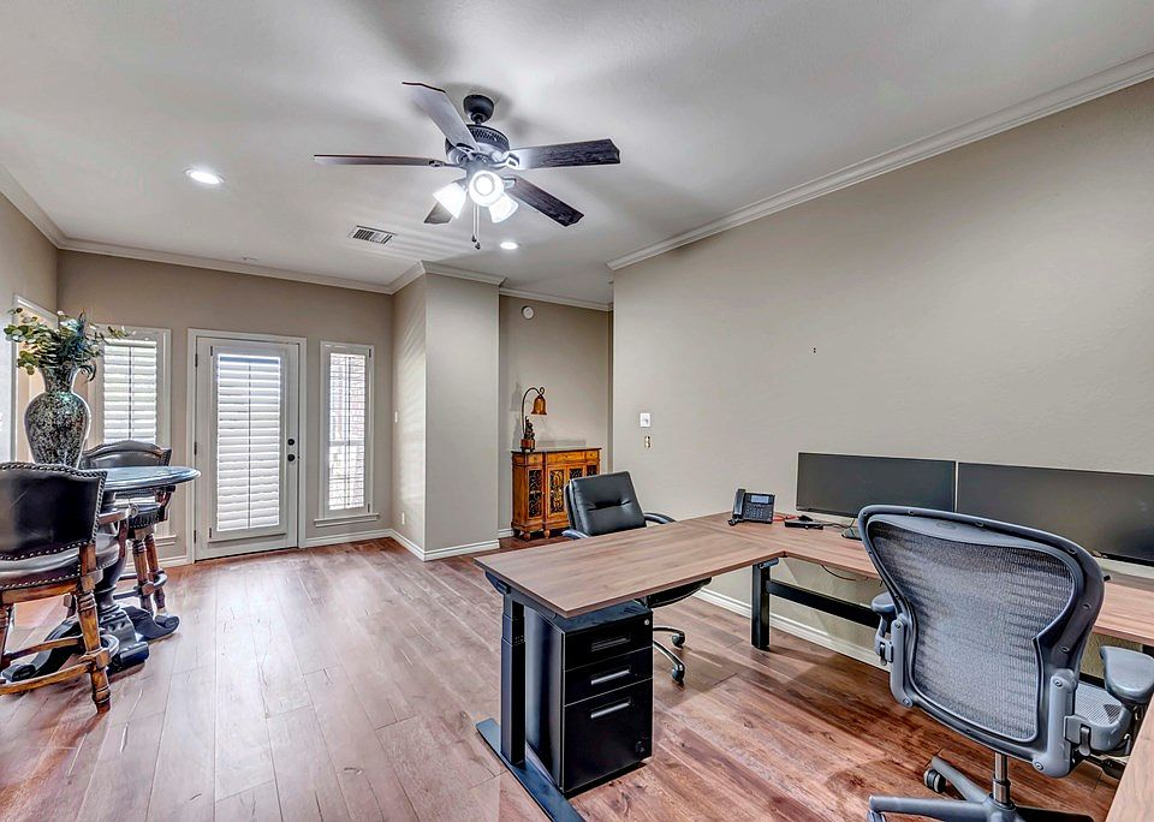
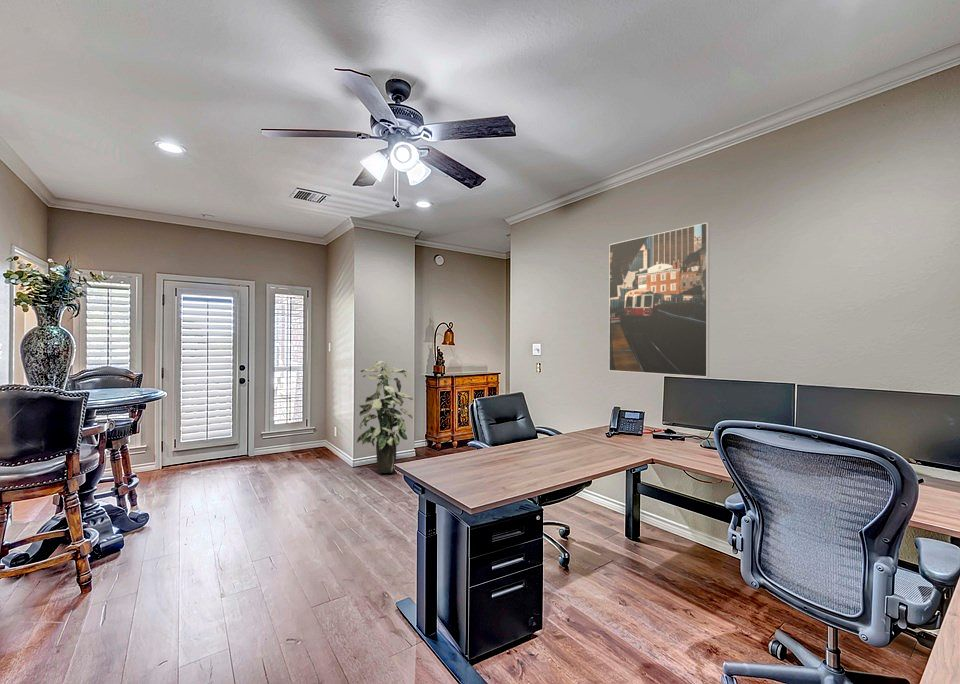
+ indoor plant [356,360,414,474]
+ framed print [608,222,710,378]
